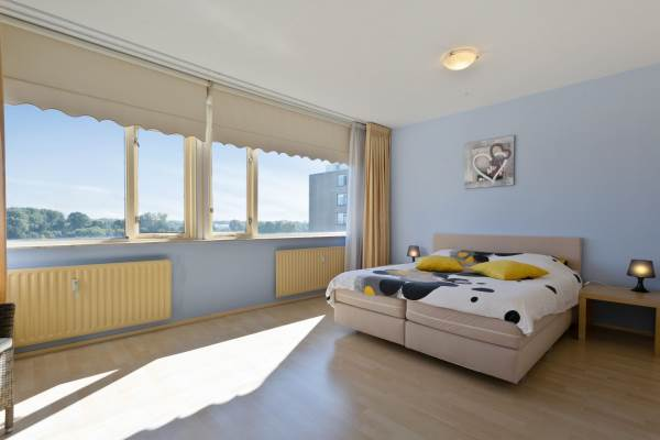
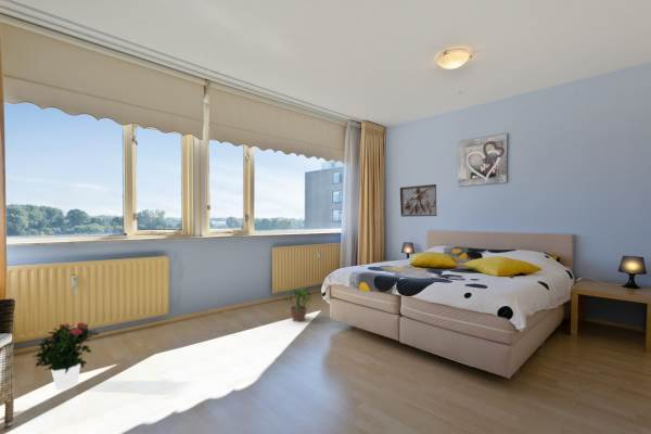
+ potted flower [31,321,101,392]
+ wall relief [399,183,437,218]
+ potted plant [284,286,312,322]
